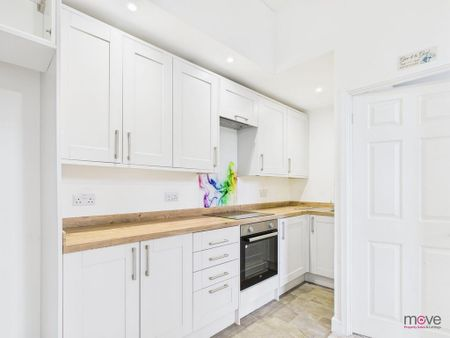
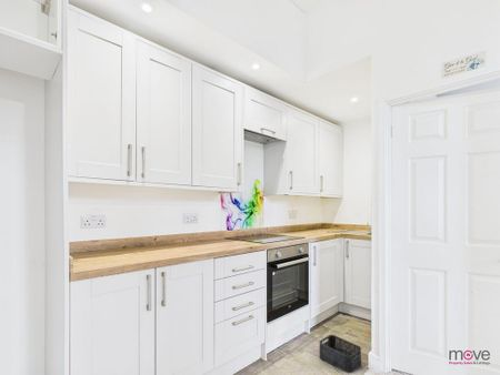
+ storage bin [319,334,362,374]
